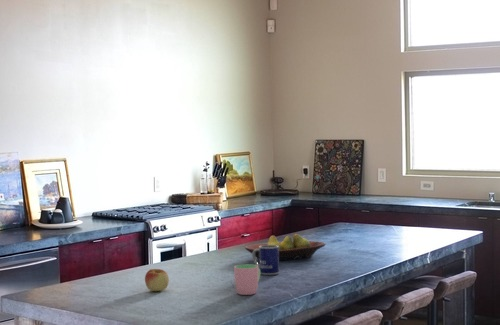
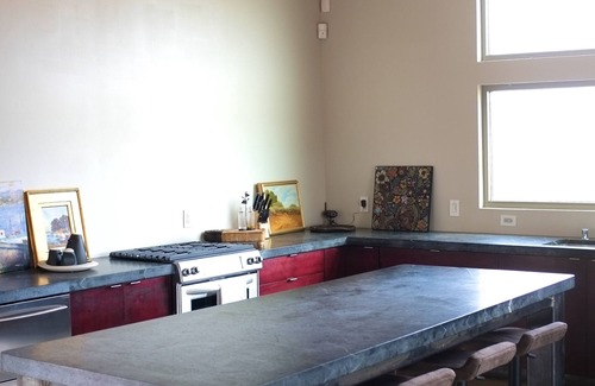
- fruit bowl [244,233,326,262]
- mug [251,245,280,276]
- apple [144,268,170,292]
- cup [233,264,261,296]
